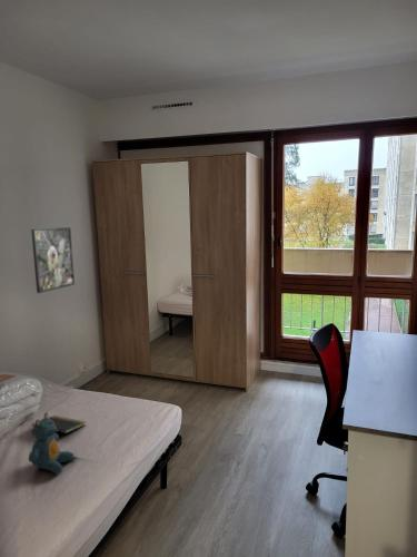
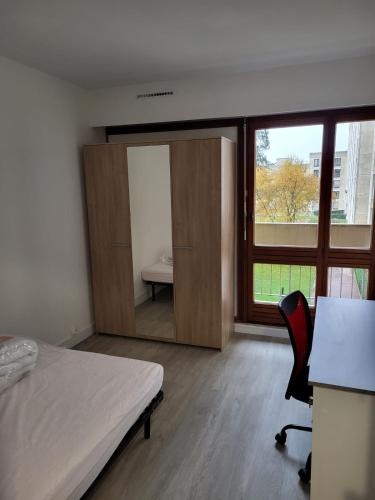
- notepad [31,414,87,440]
- stuffed animal [28,411,76,475]
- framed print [30,226,76,294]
